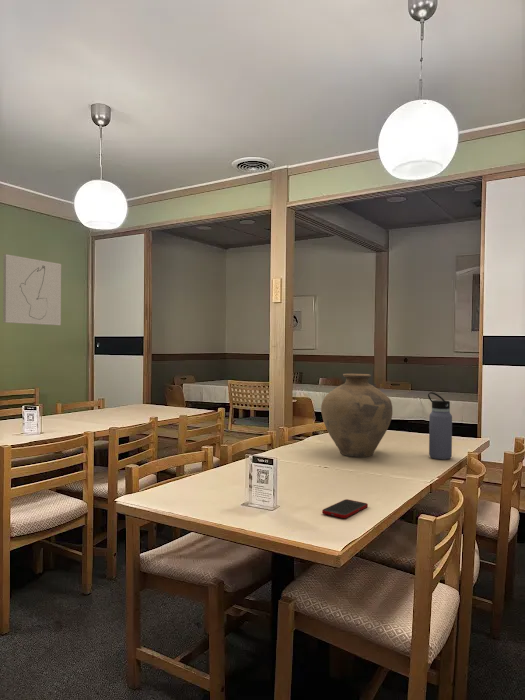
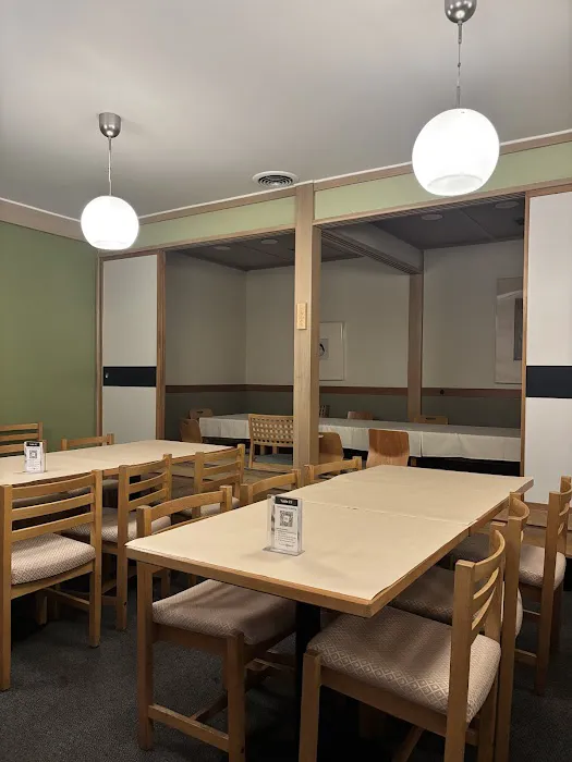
- cell phone [321,498,369,519]
- wall art [2,253,62,326]
- vase [320,373,393,458]
- water bottle [427,391,453,460]
